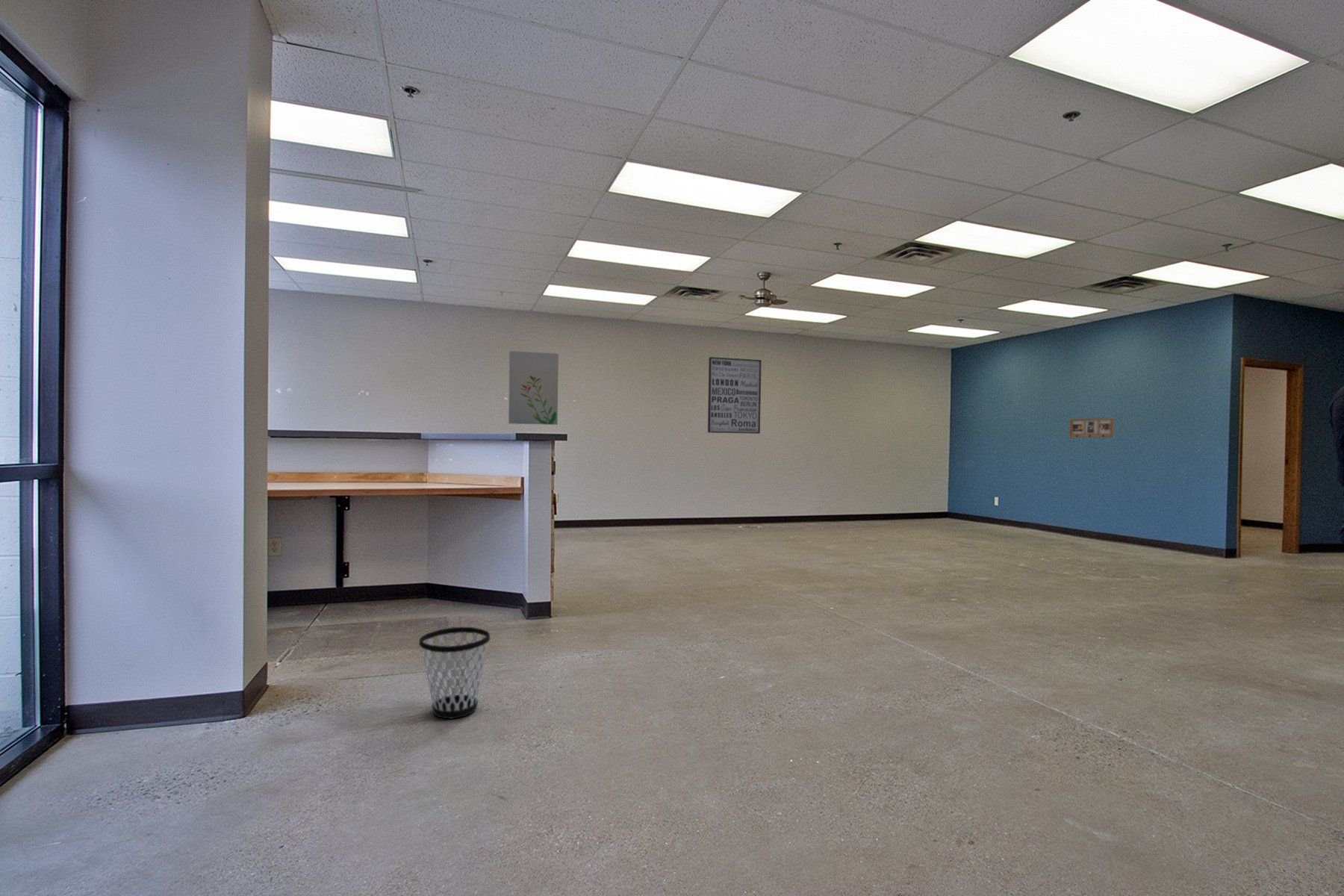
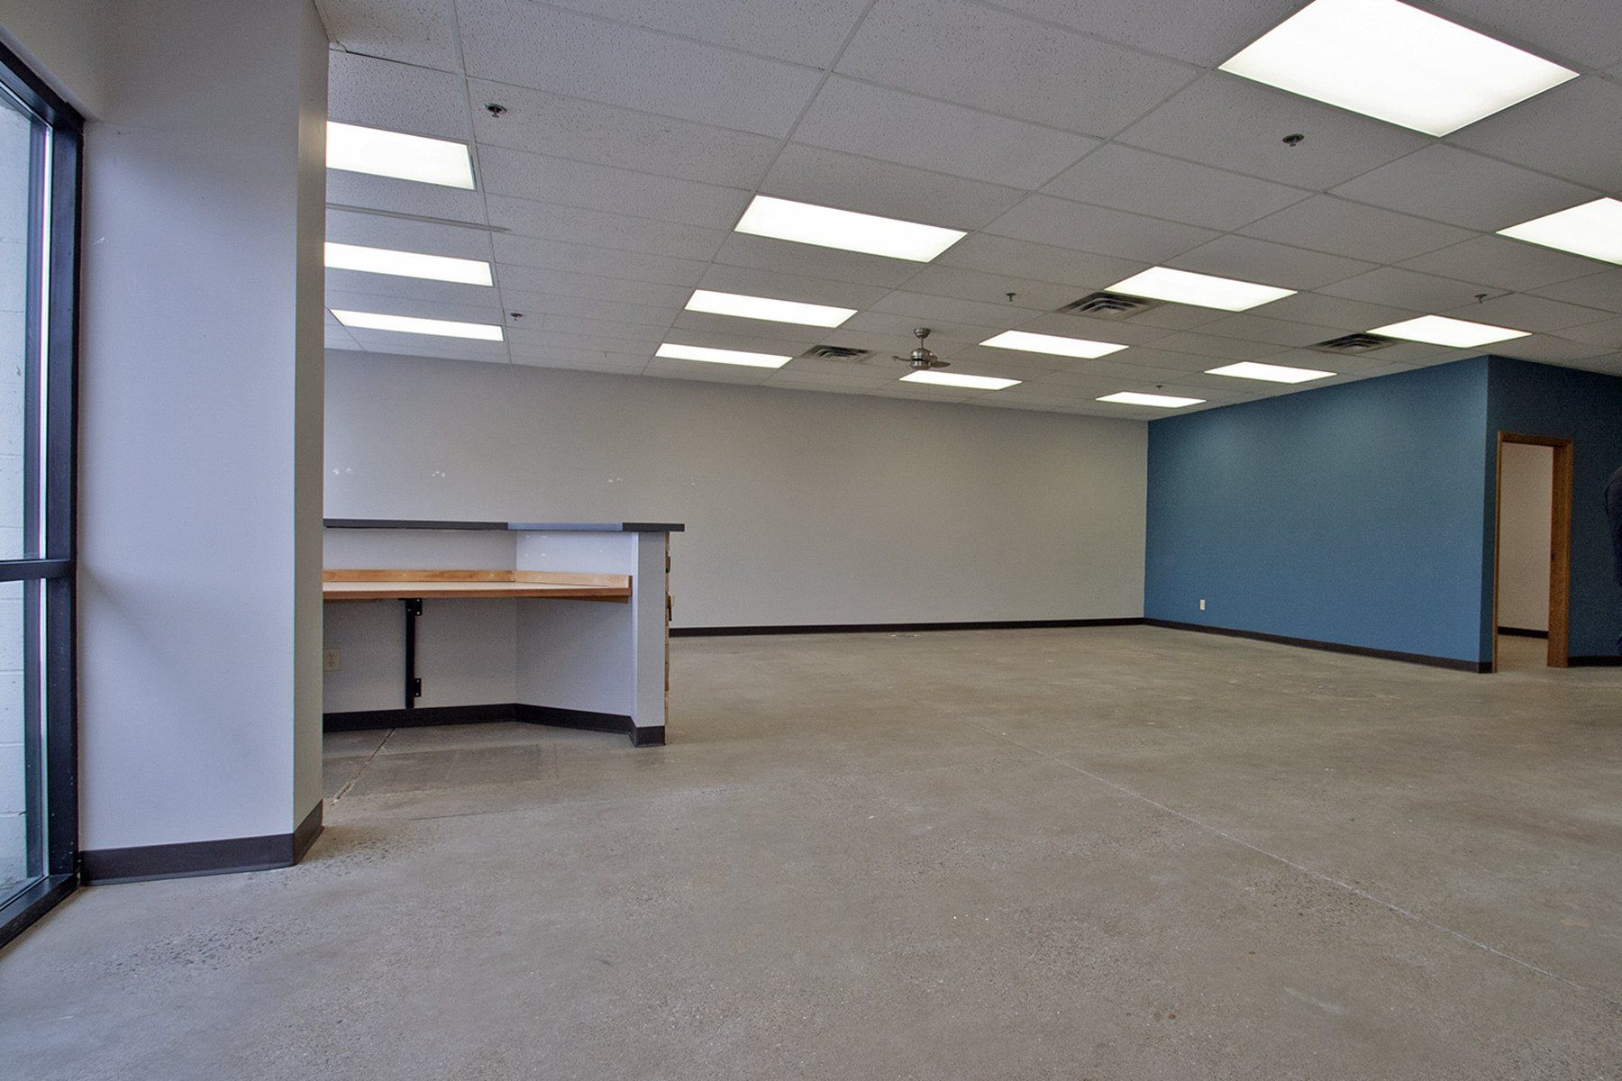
- picture frame [1068,417,1115,438]
- wastebasket [418,626,491,720]
- wall art [508,350,559,426]
- wall art [707,356,762,435]
